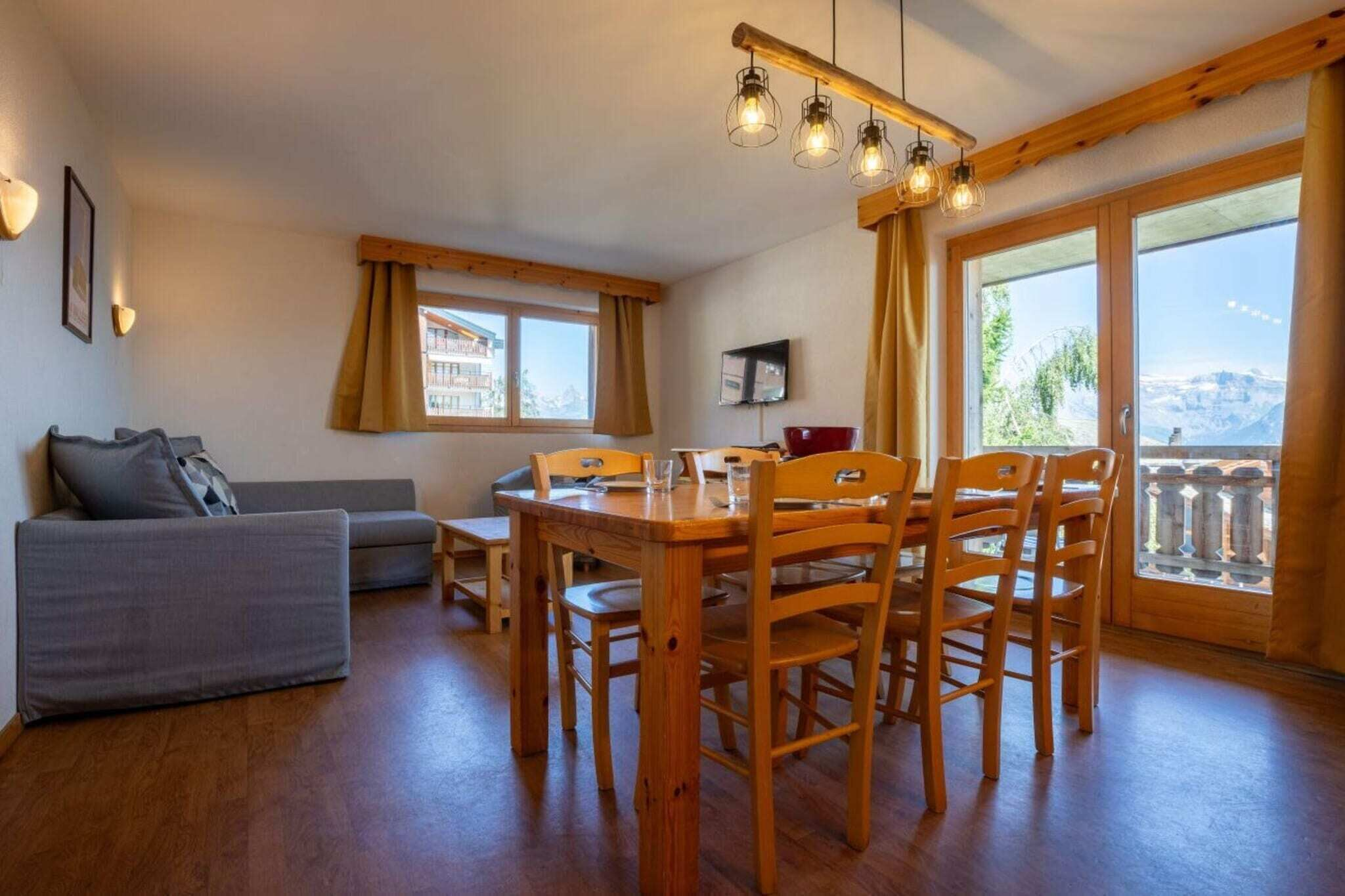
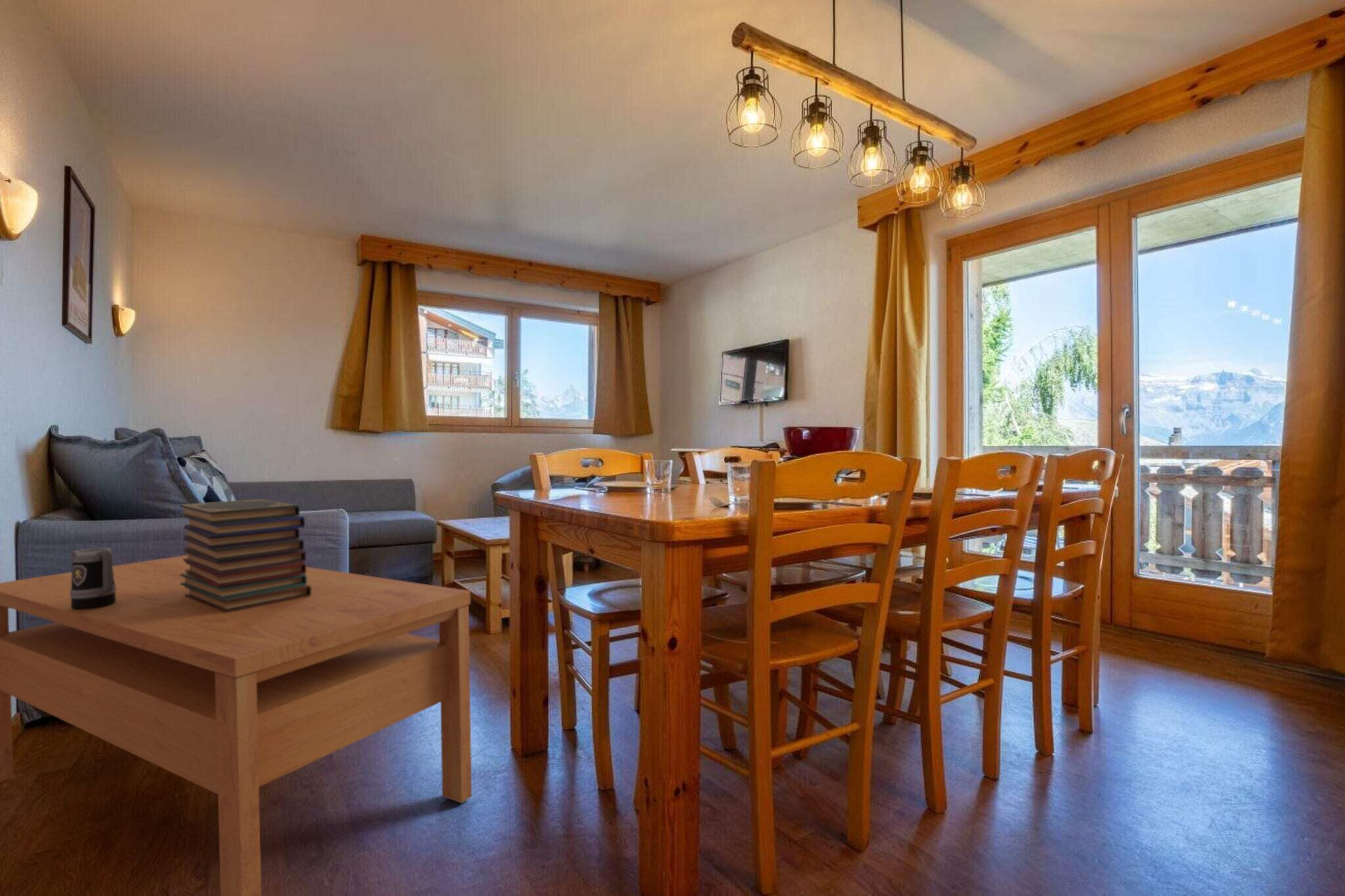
+ book stack [179,498,311,613]
+ coffee table [0,555,472,896]
+ mug [70,547,116,610]
